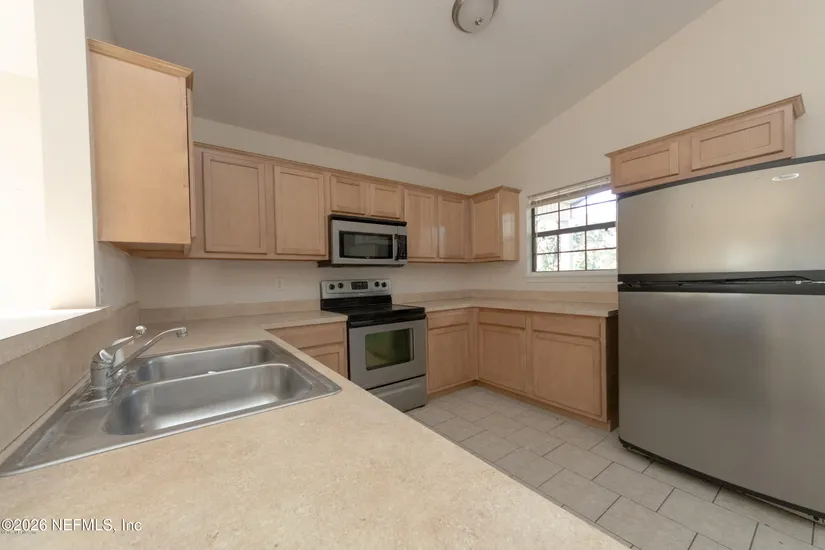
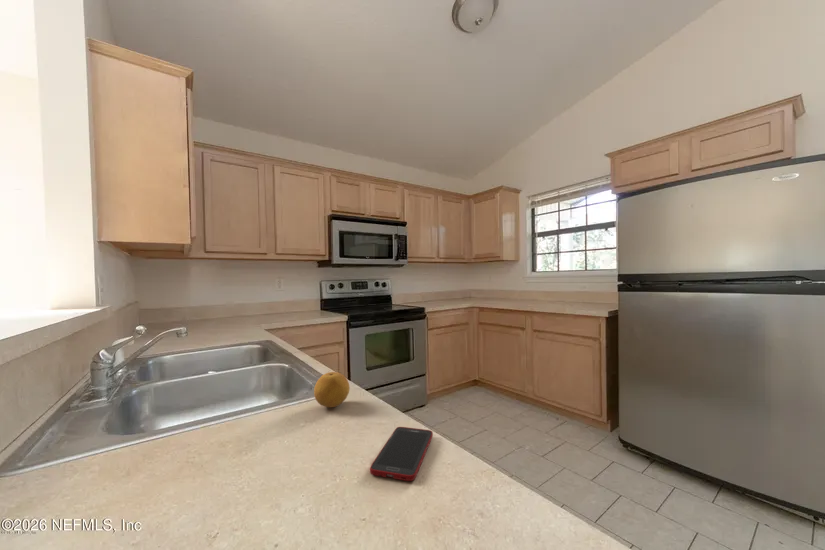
+ cell phone [369,426,434,482]
+ fruit [313,371,351,408]
